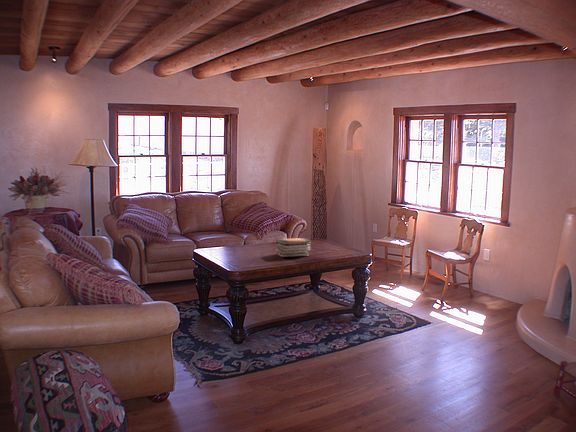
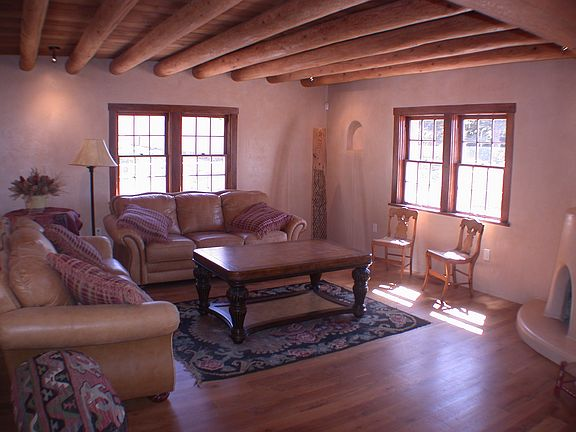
- book stack [275,237,313,258]
